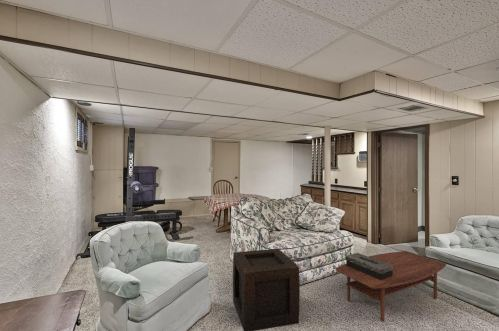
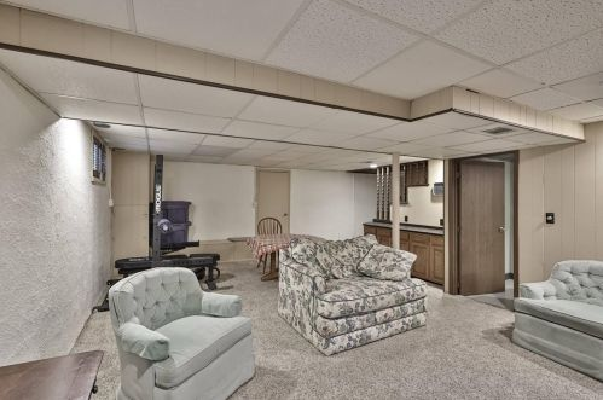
- wooden crate [232,248,301,331]
- coffee table [335,250,447,322]
- decorative box [344,252,394,280]
